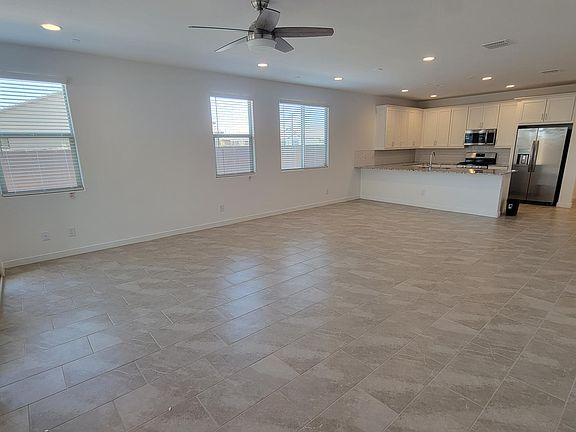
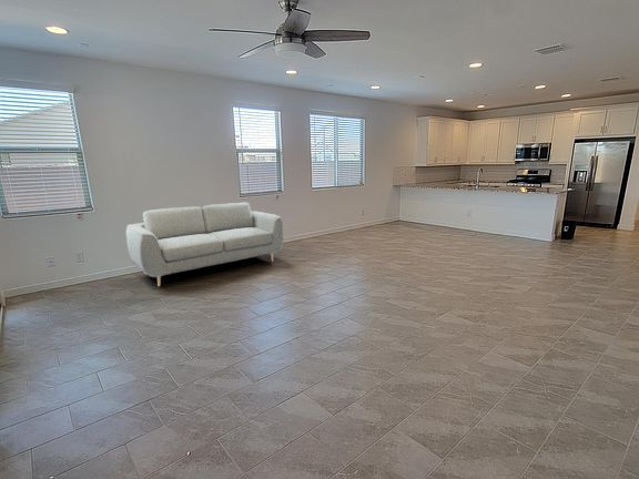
+ sofa [125,202,284,287]
